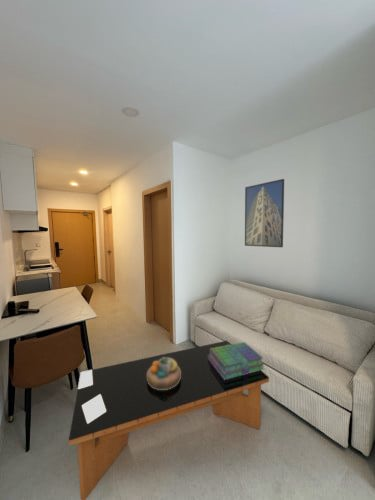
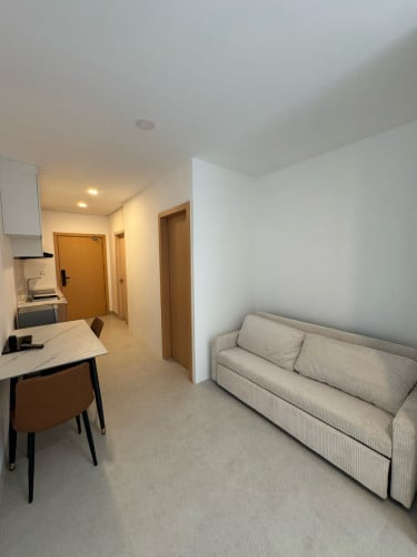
- coffee table [68,340,270,500]
- decorative bowl [147,357,181,390]
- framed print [244,178,285,248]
- stack of books [208,341,266,380]
